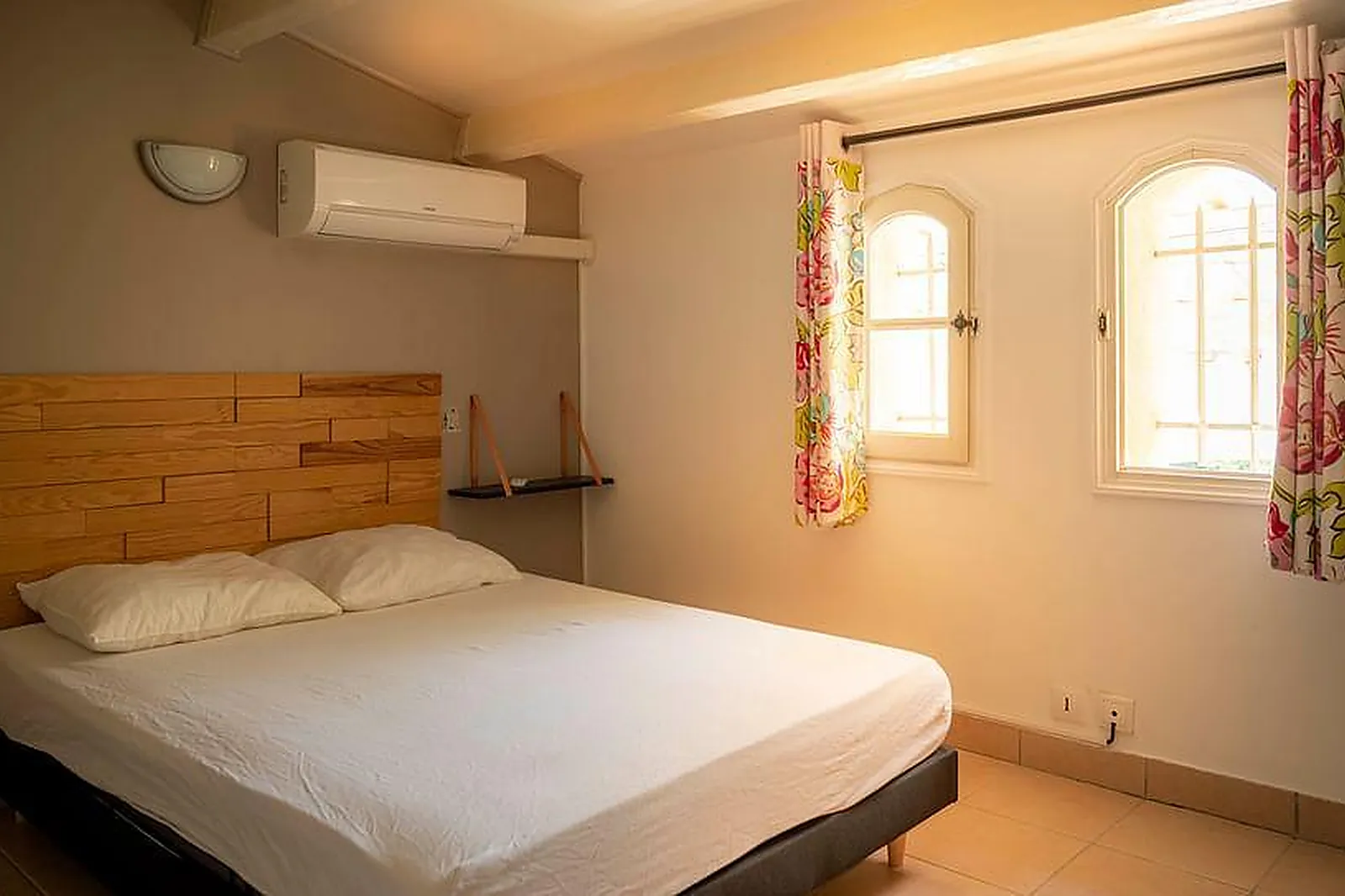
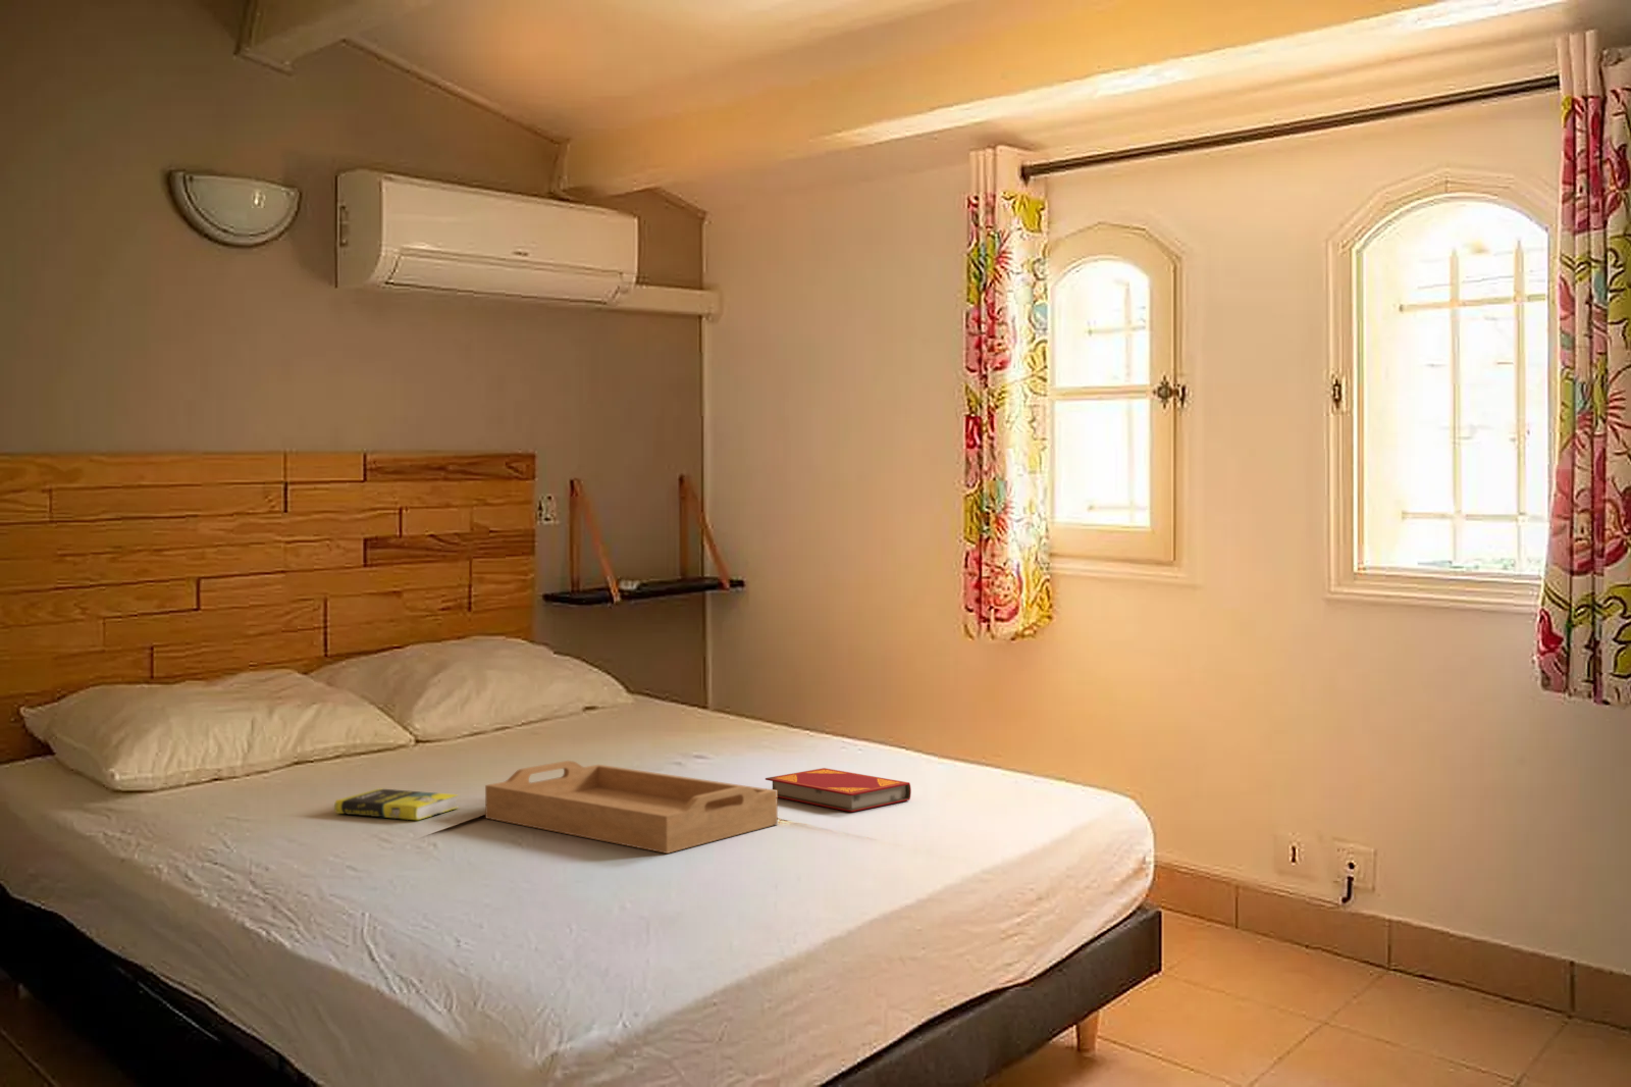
+ hardback book [764,767,912,813]
+ book [333,787,460,821]
+ serving tray [484,759,779,854]
